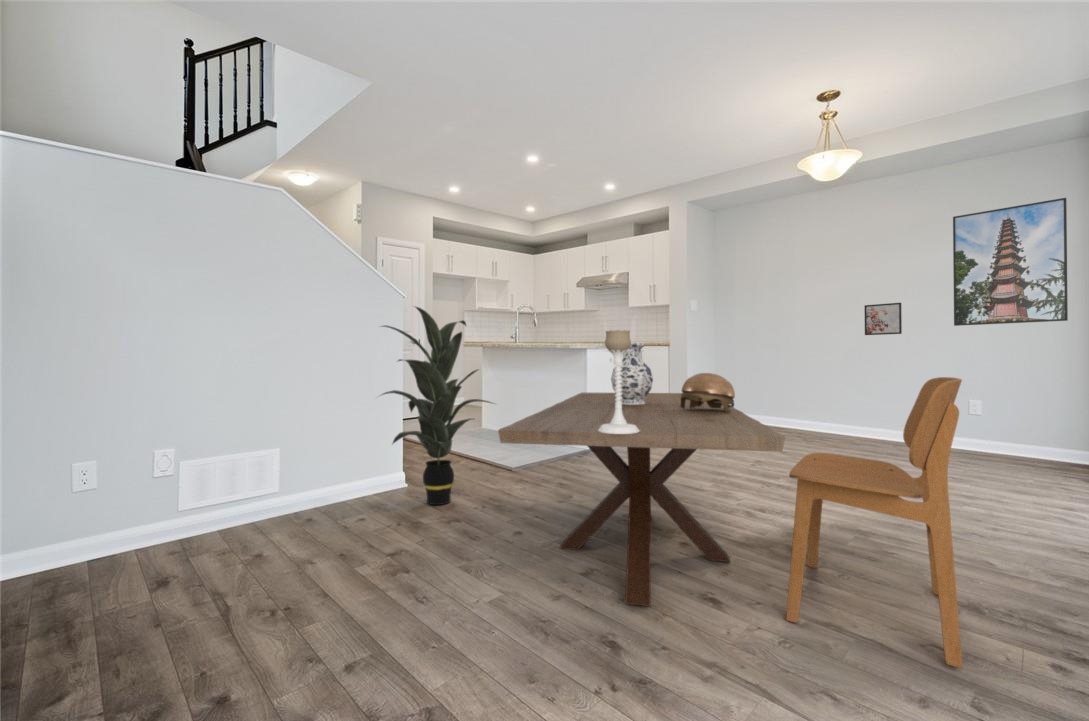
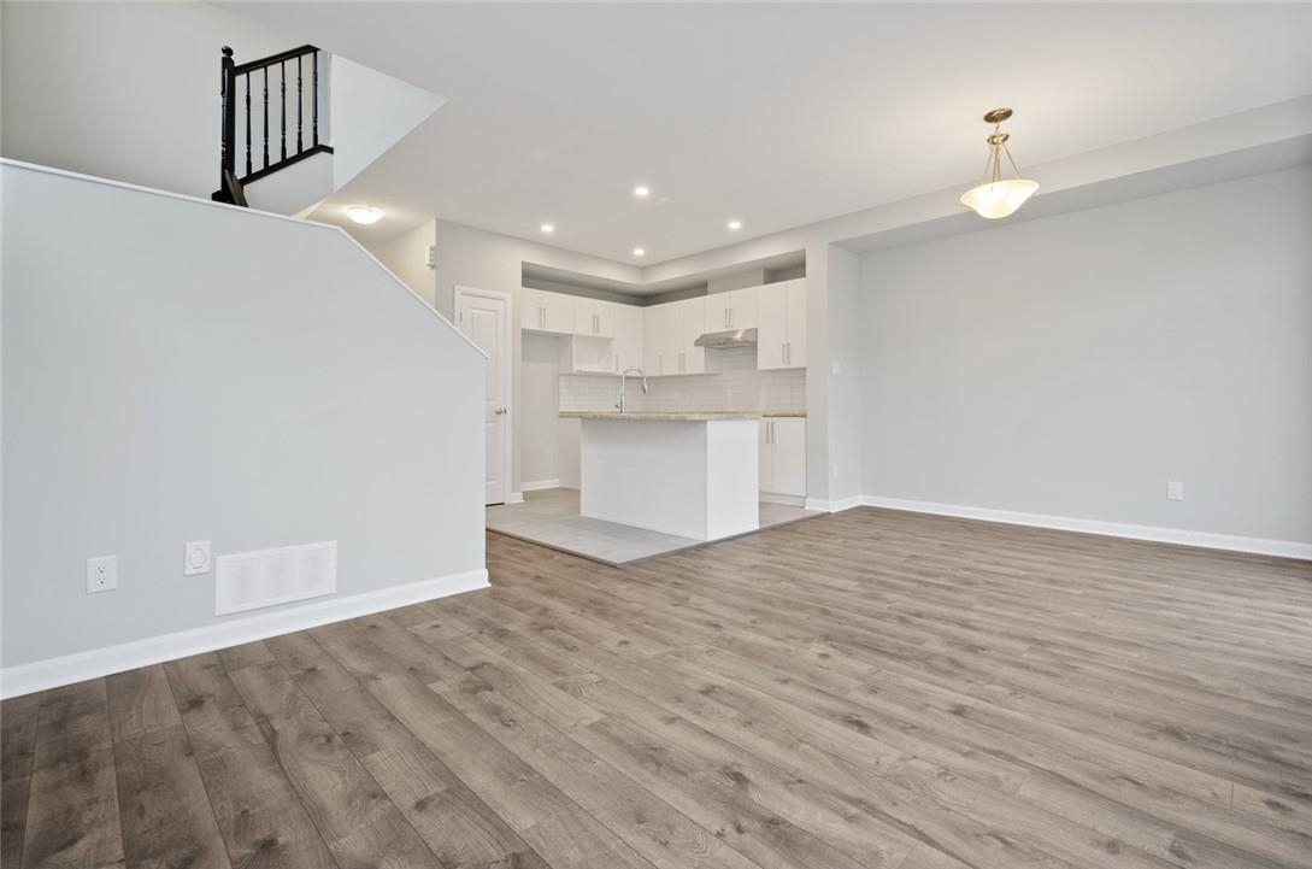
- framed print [952,197,1069,327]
- dining table [497,392,786,607]
- dining chair [785,376,963,669]
- candle holder [598,329,640,434]
- decorative bowl [680,372,736,413]
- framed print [864,302,903,336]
- indoor plant [375,305,499,506]
- vase [610,341,654,404]
